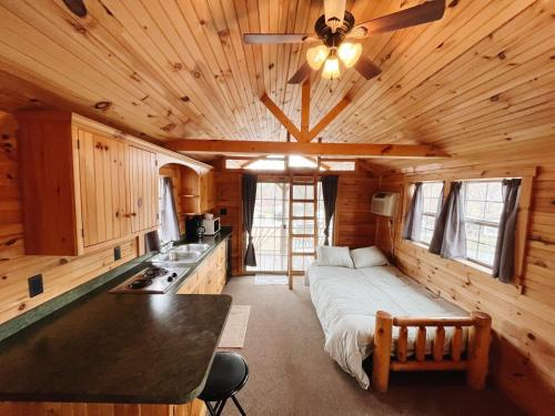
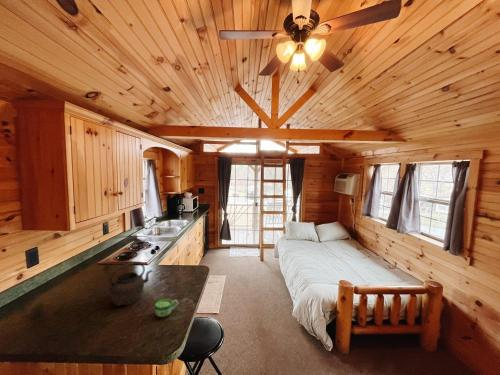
+ cup [154,298,179,318]
+ kettle [108,261,154,307]
